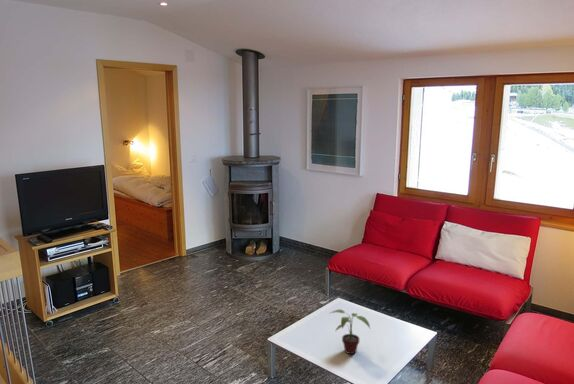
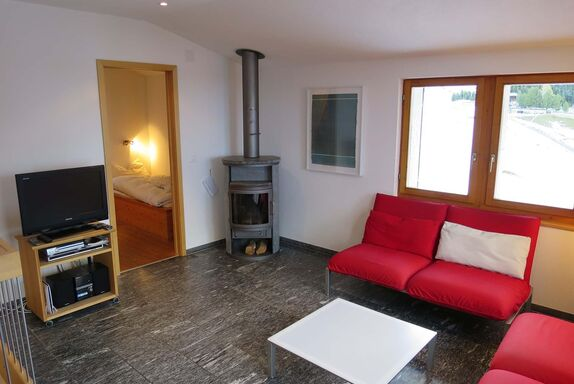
- potted plant [328,308,371,355]
